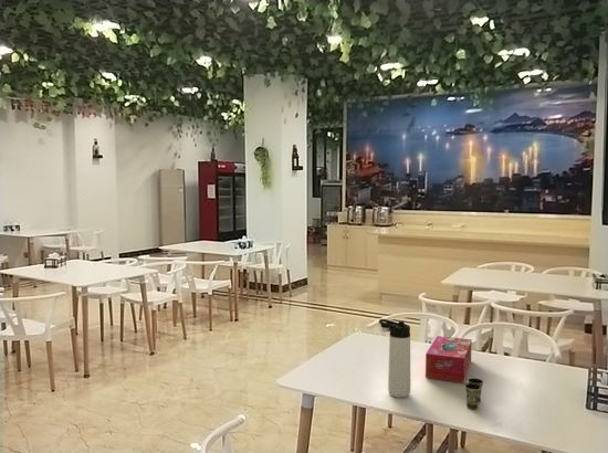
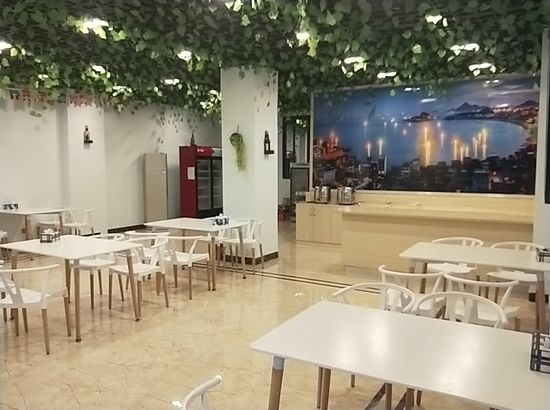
- cup [463,377,484,410]
- tissue box [424,335,473,383]
- thermos bottle [378,318,411,399]
